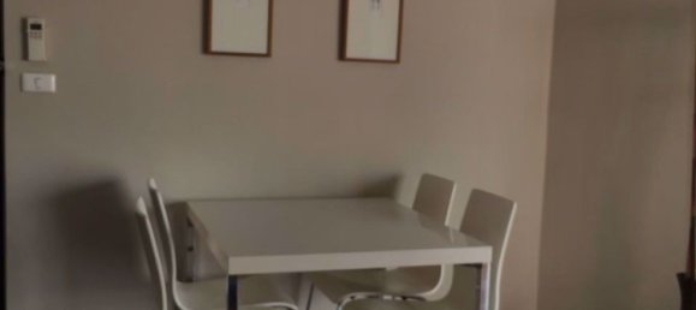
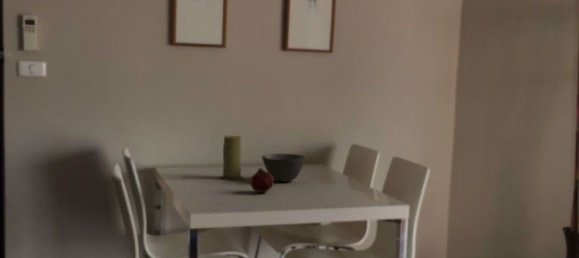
+ bowl [261,153,306,183]
+ candle [218,134,245,181]
+ fruit [249,167,275,194]
